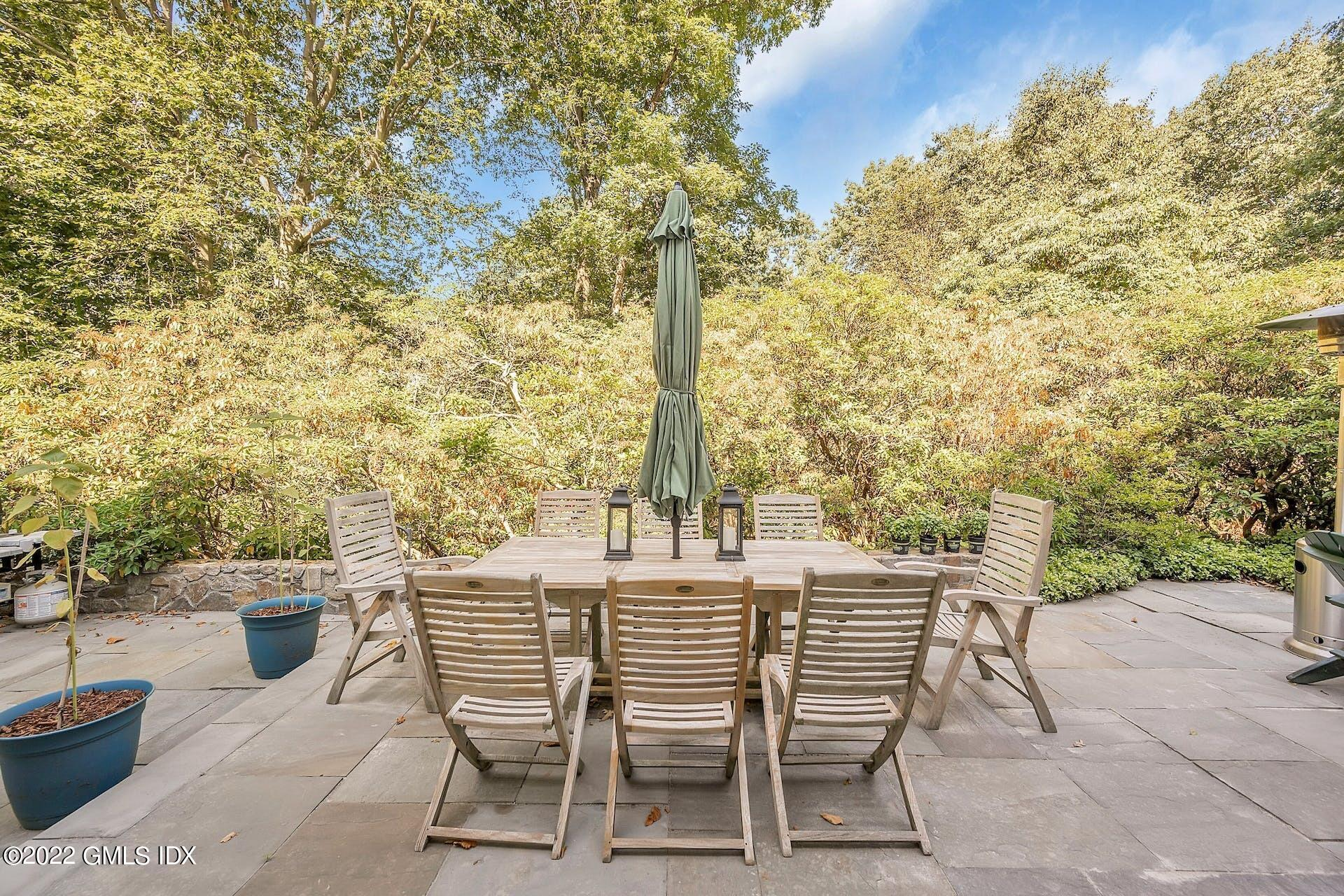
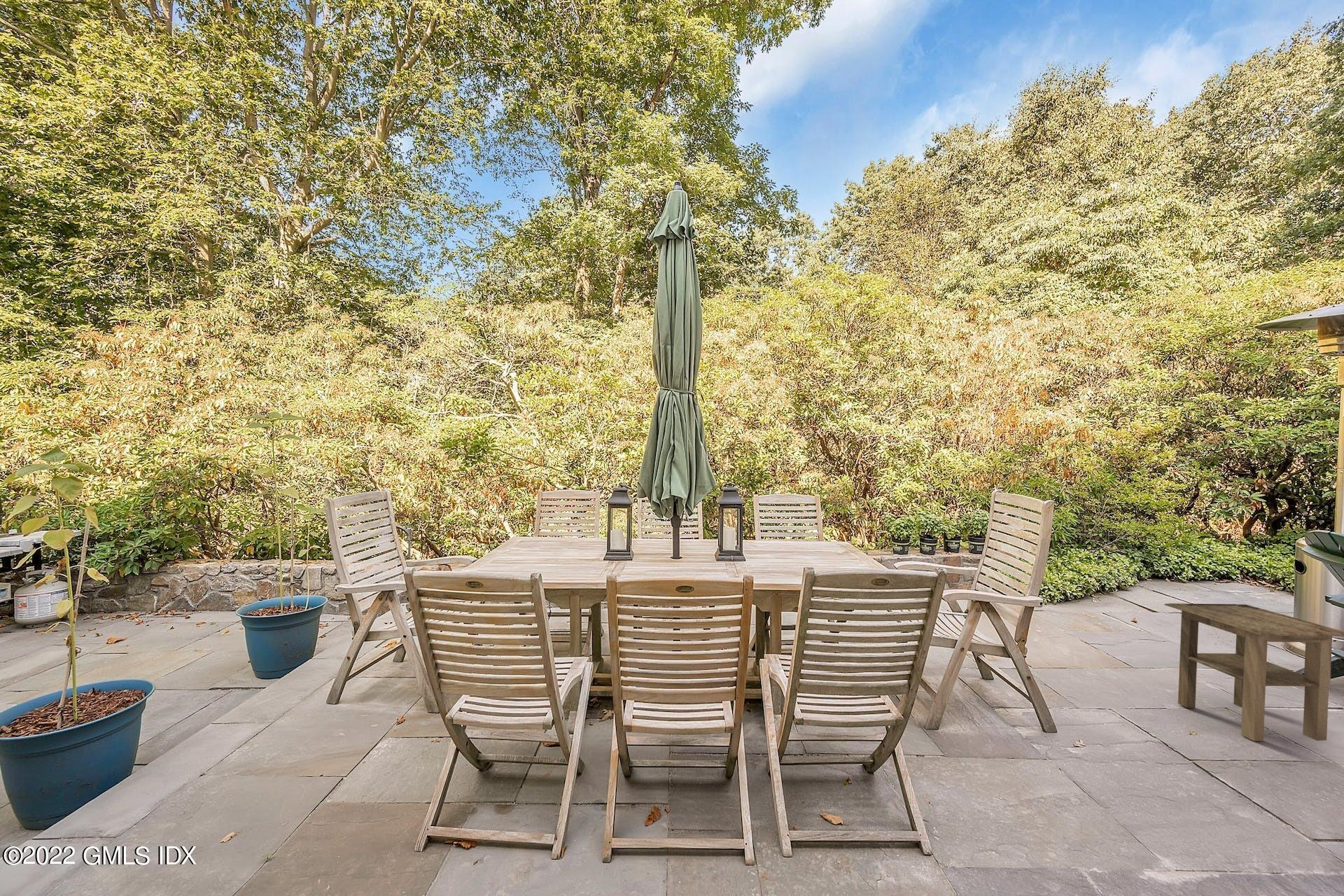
+ side table [1163,603,1344,742]
